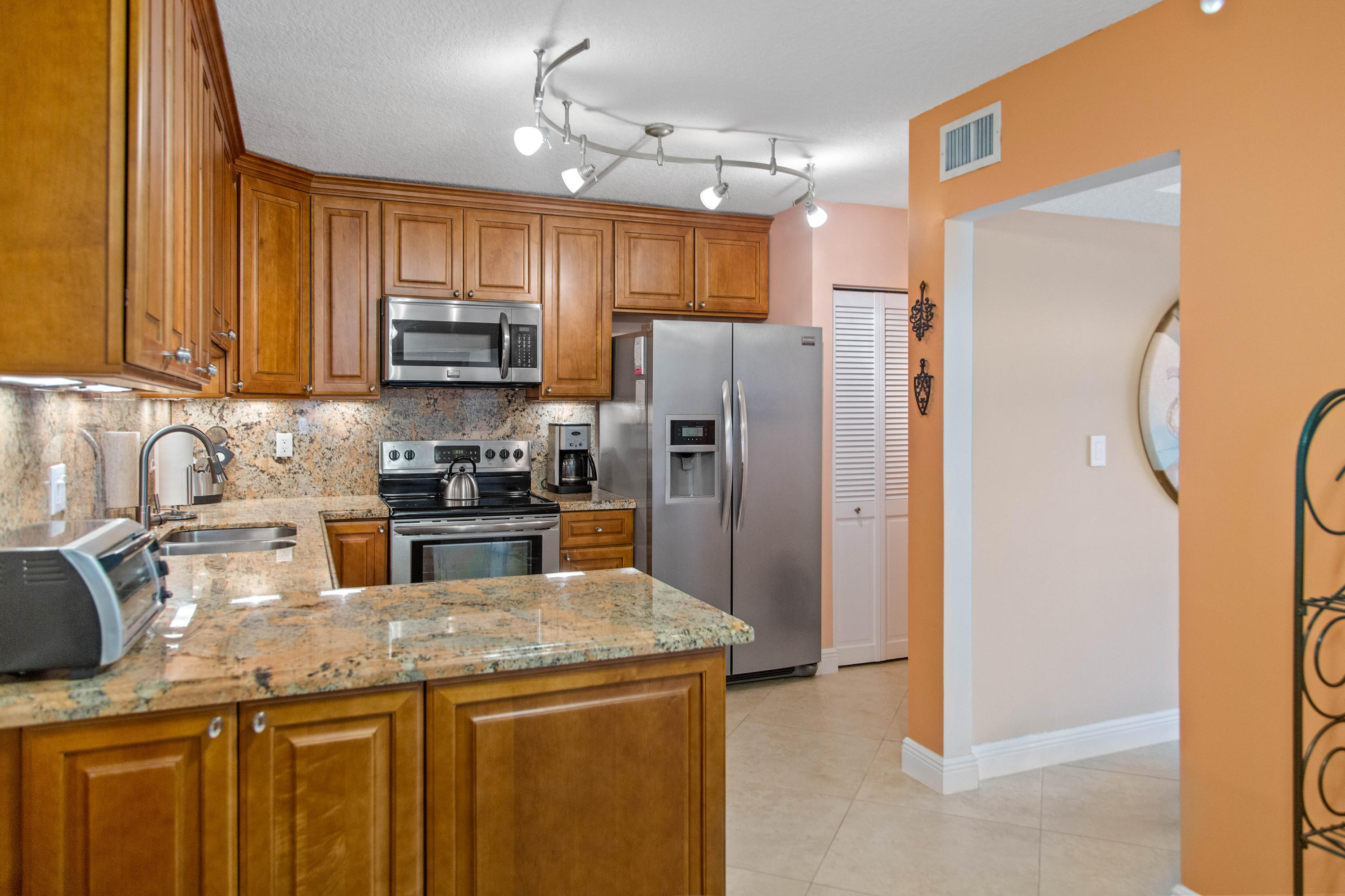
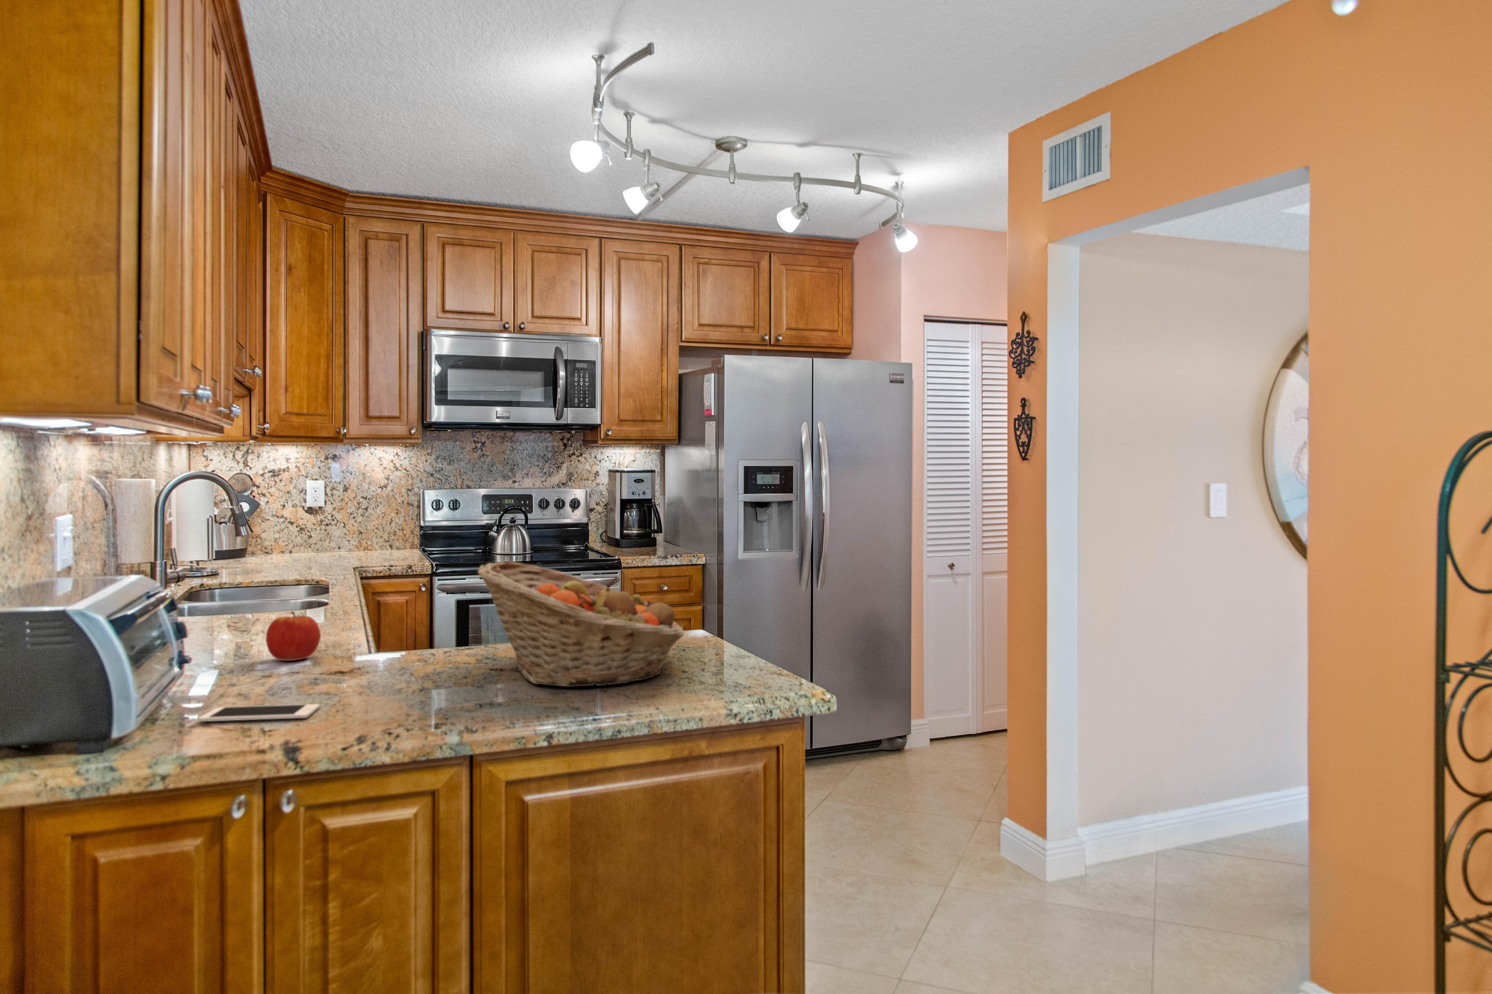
+ fruit basket [477,561,684,688]
+ cell phone [197,703,321,722]
+ apple [265,611,322,661]
